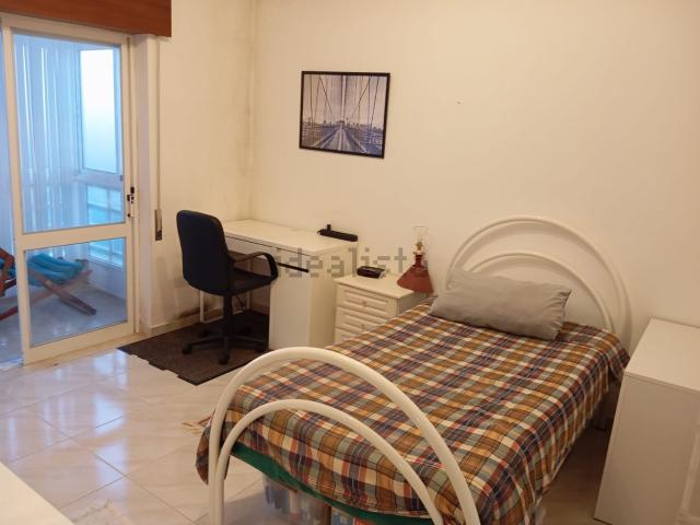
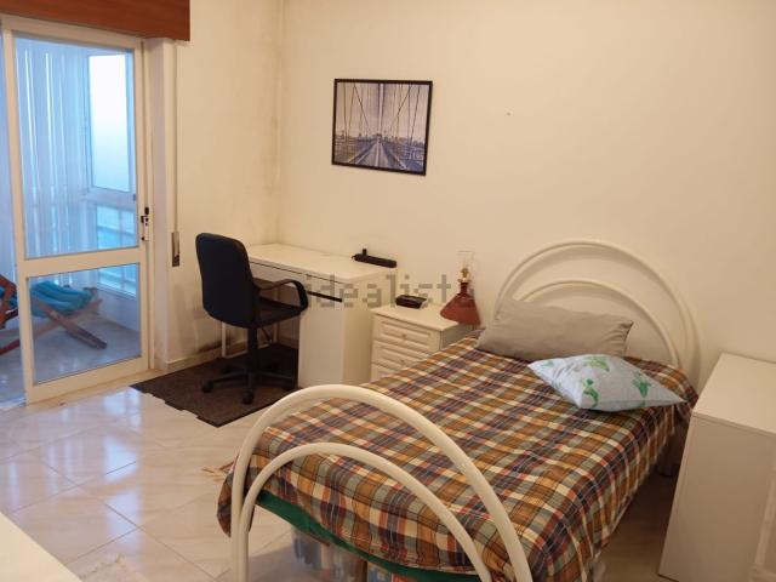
+ decorative pillow [526,353,686,412]
